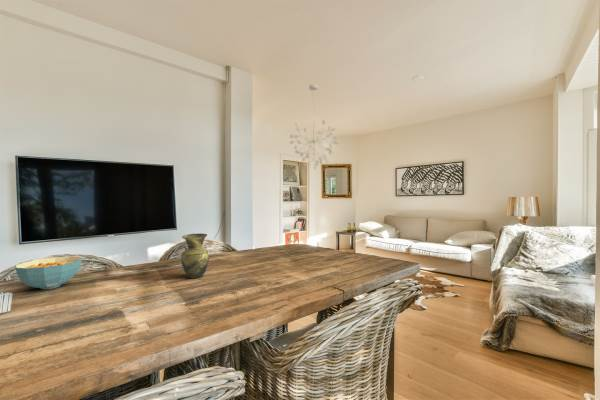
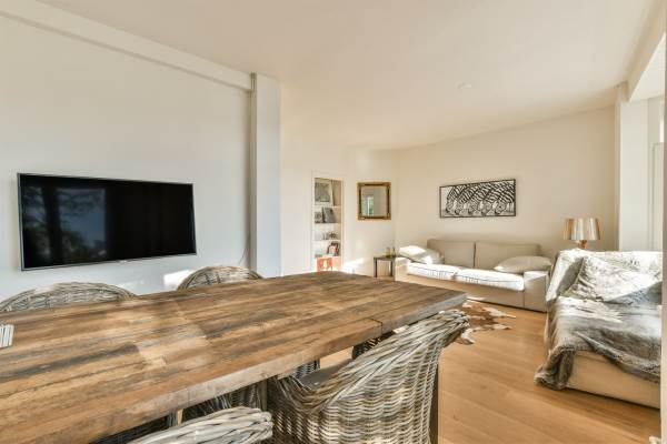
- vase [180,233,210,279]
- chandelier [289,83,339,171]
- cereal bowl [14,256,83,290]
